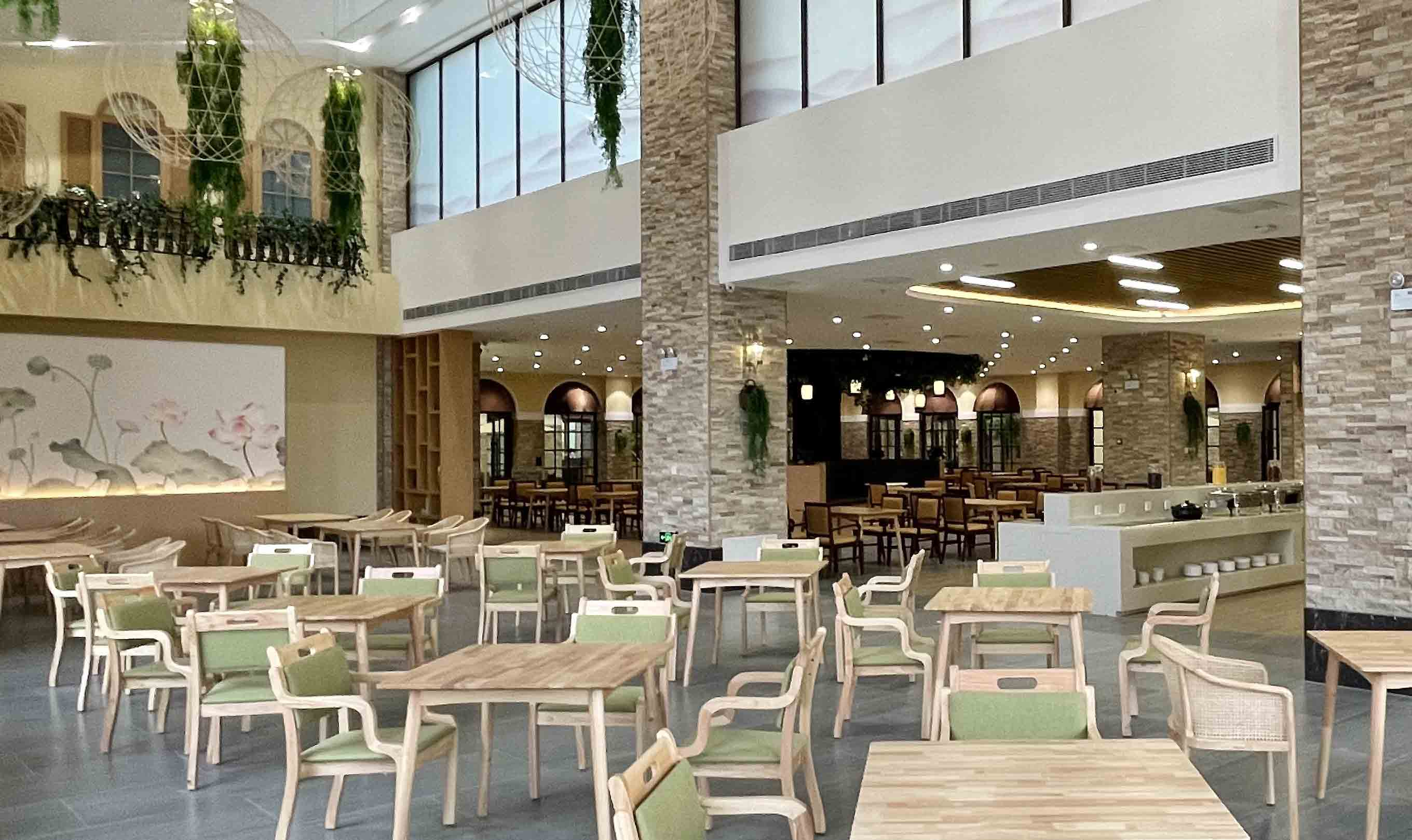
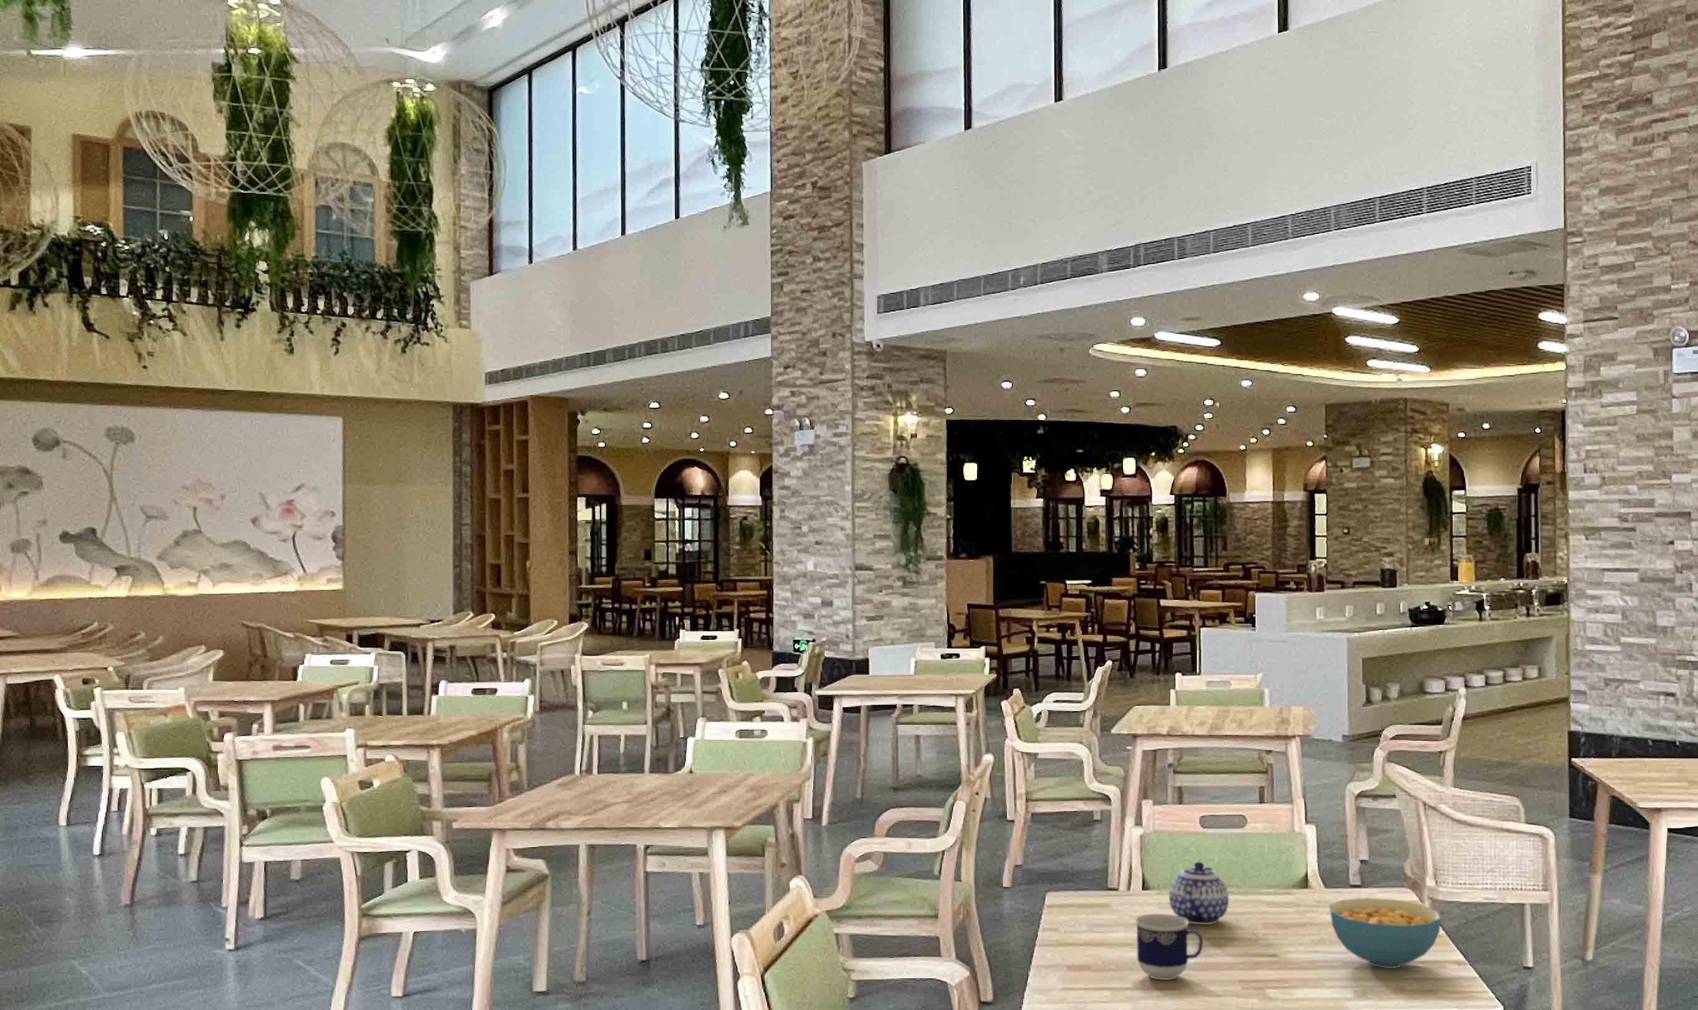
+ cereal bowl [1329,897,1442,969]
+ cup [1134,914,1204,981]
+ teapot [1169,861,1229,925]
